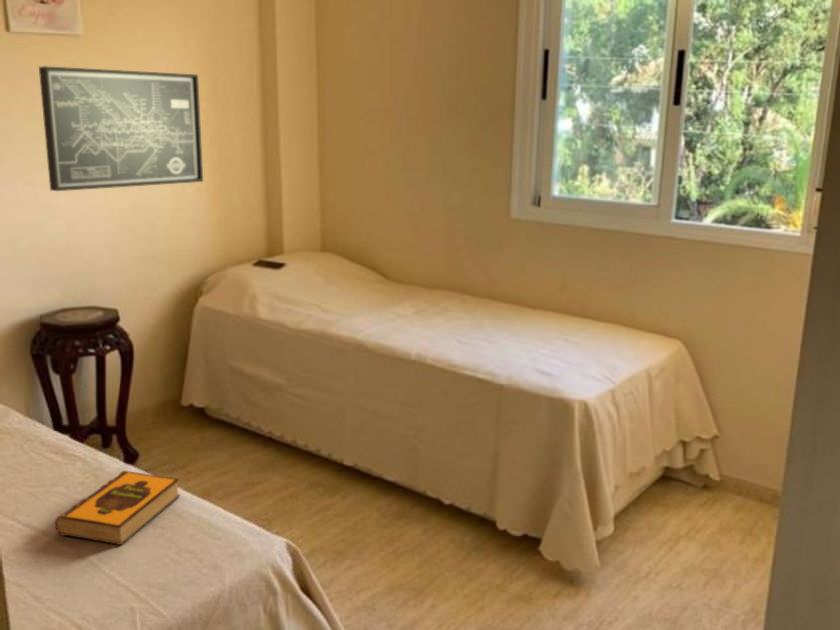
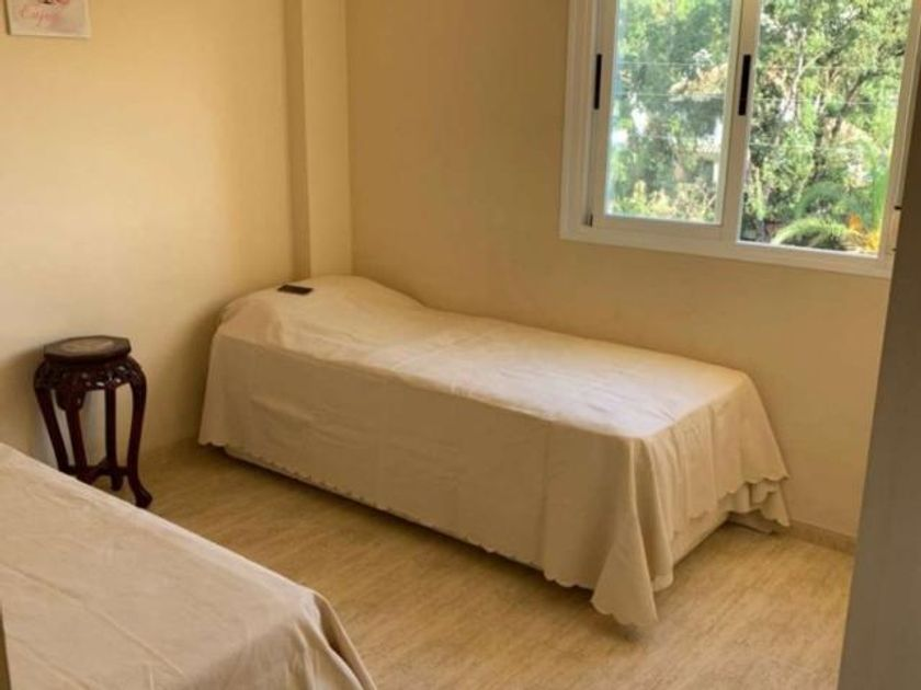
- hardback book [54,469,181,546]
- wall art [38,65,204,192]
